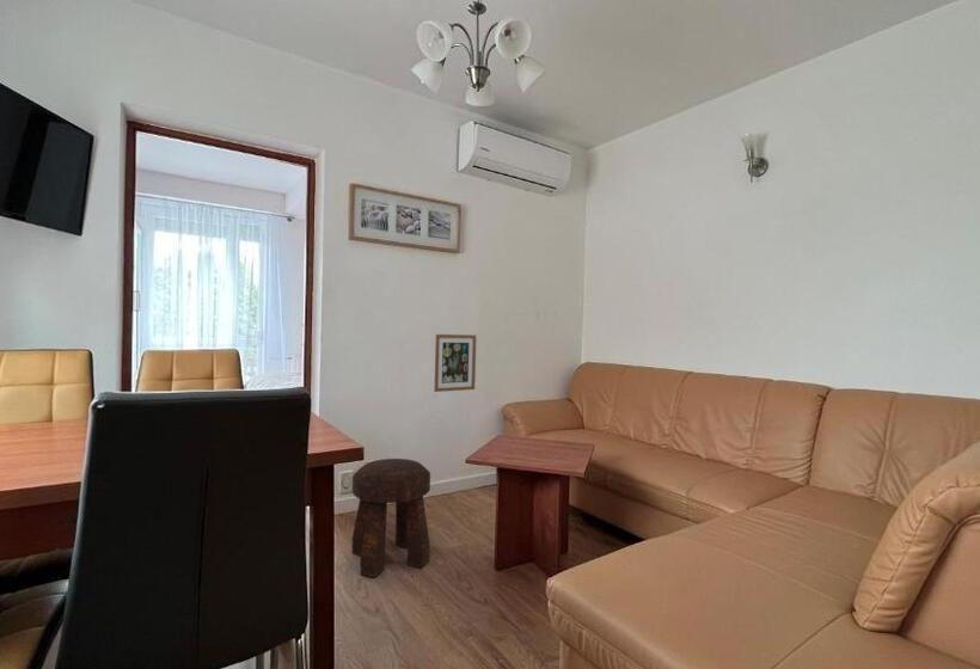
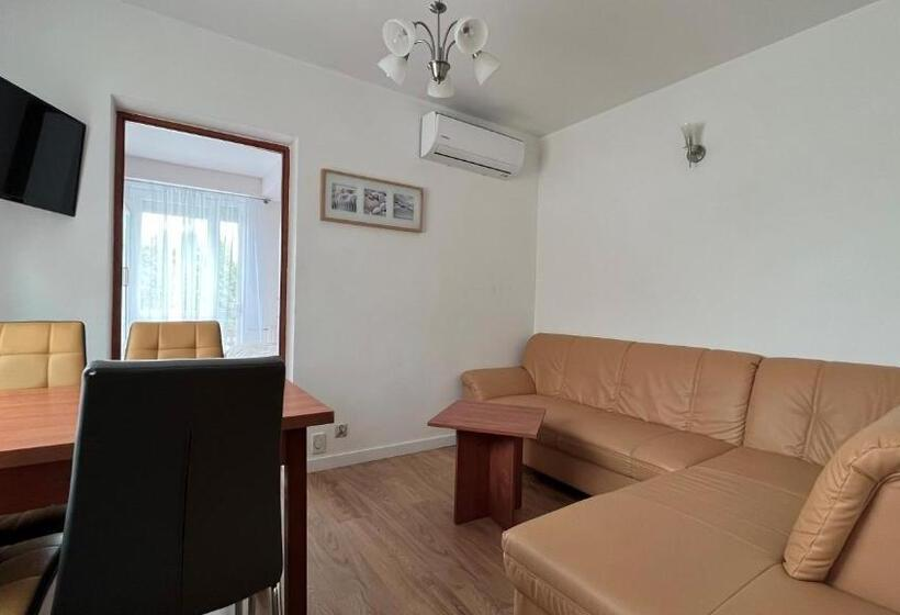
- wall art [433,333,477,393]
- stool [351,458,431,579]
